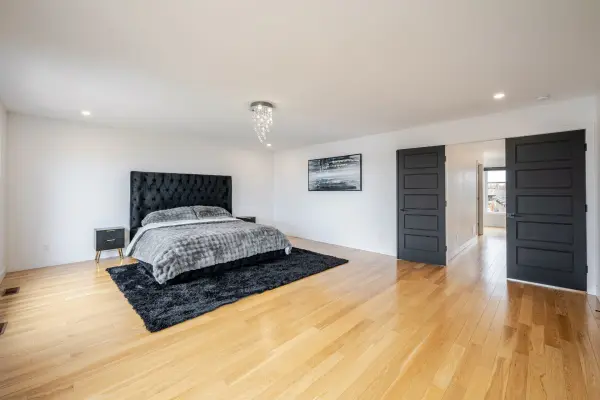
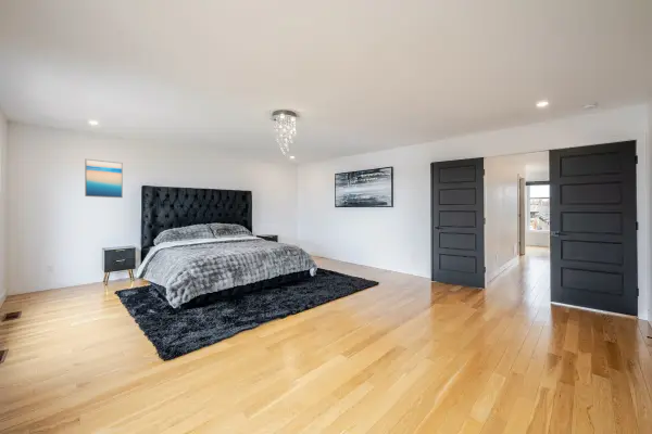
+ wall art [84,158,124,199]
